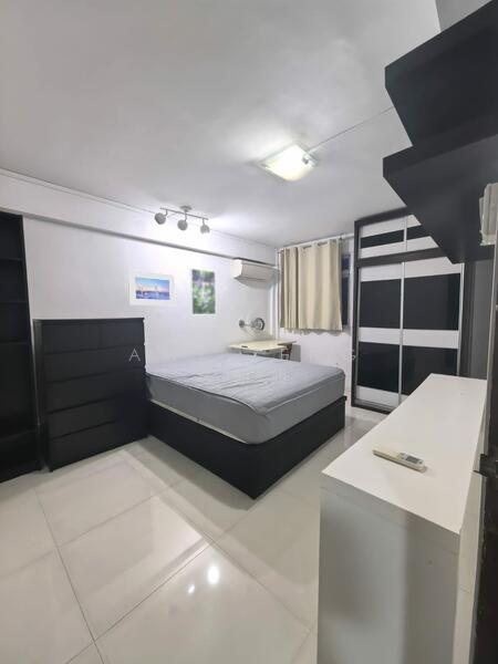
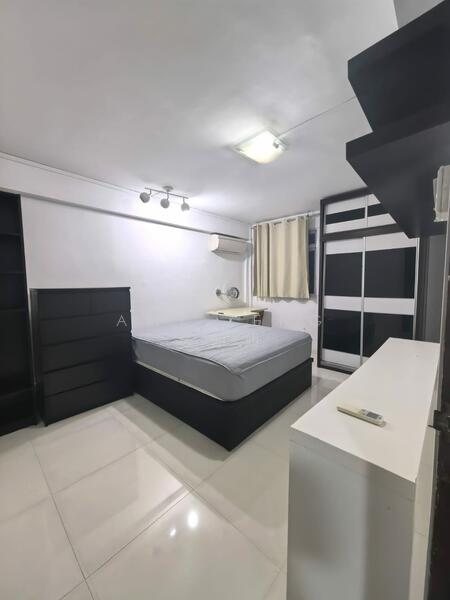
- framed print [188,267,217,315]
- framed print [127,269,176,307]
